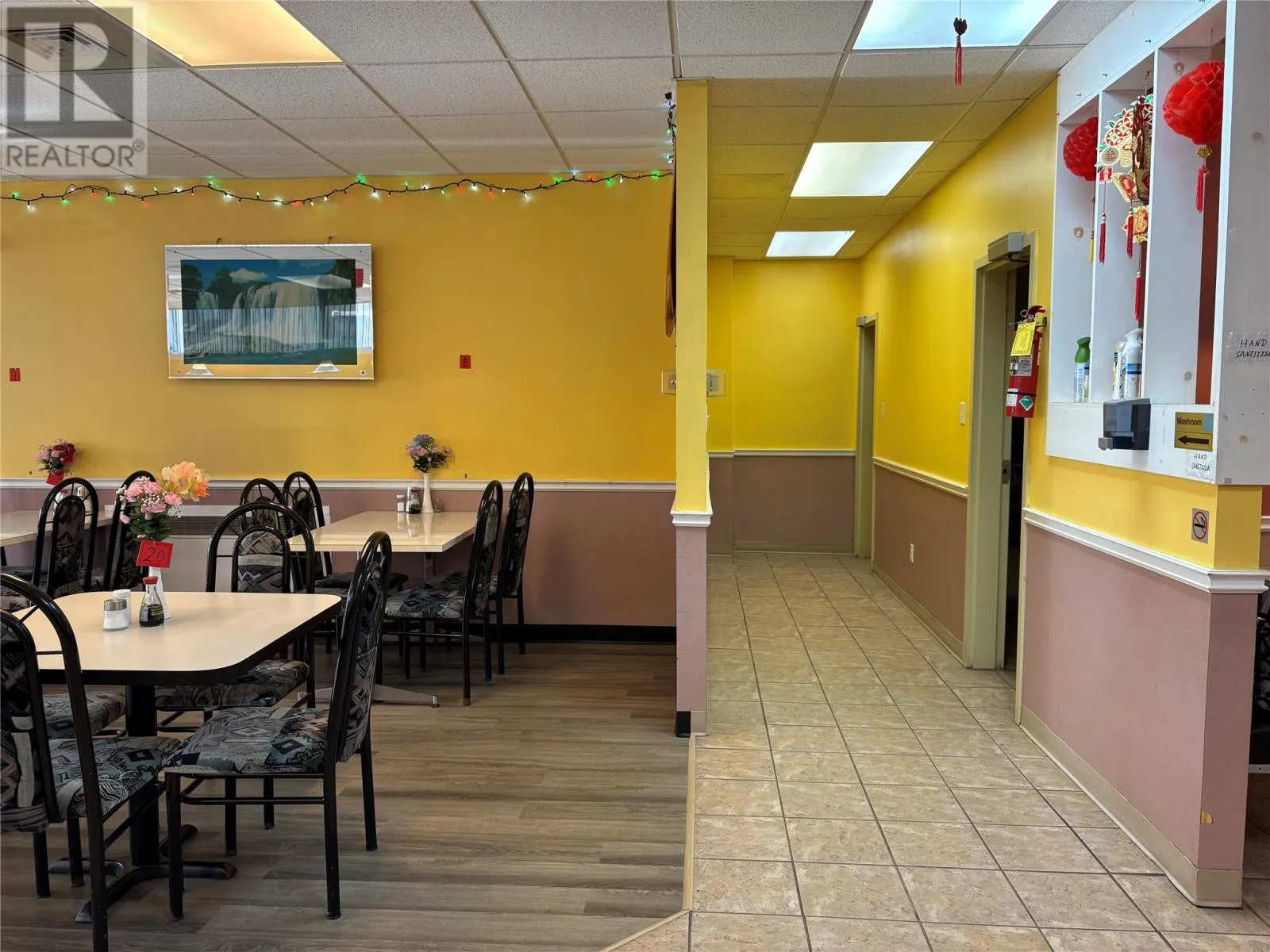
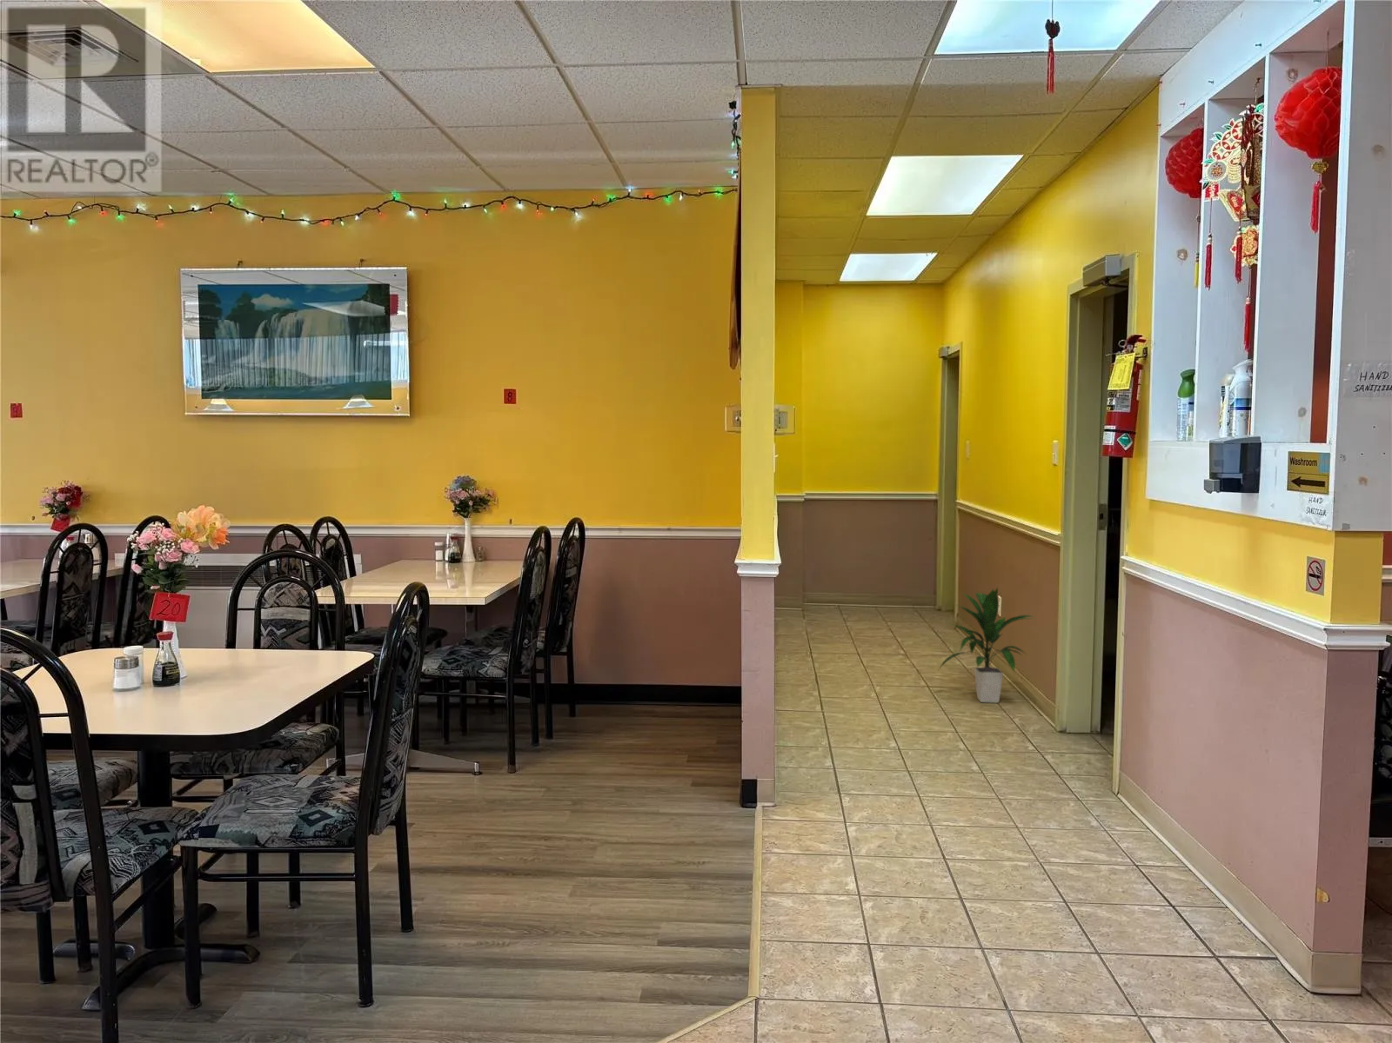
+ indoor plant [938,586,1036,704]
